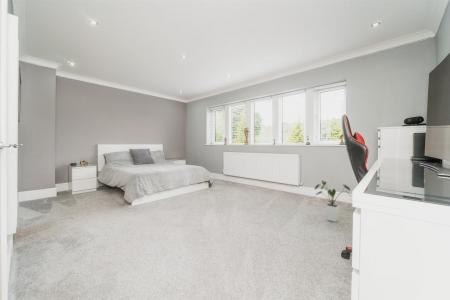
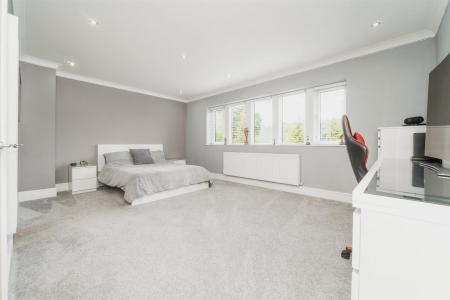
- house plant [314,179,351,223]
